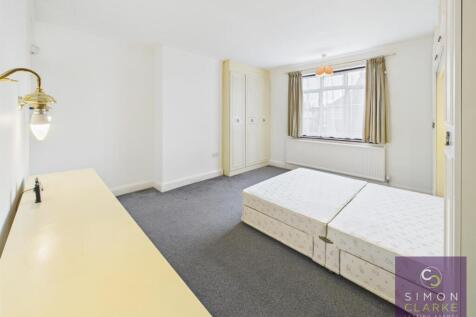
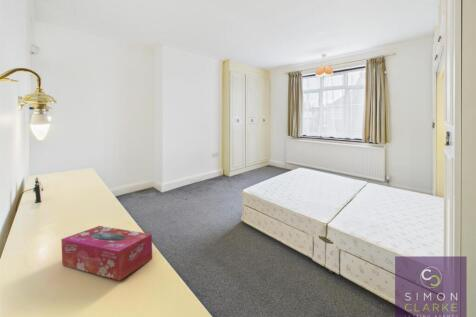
+ tissue box [60,225,153,281]
